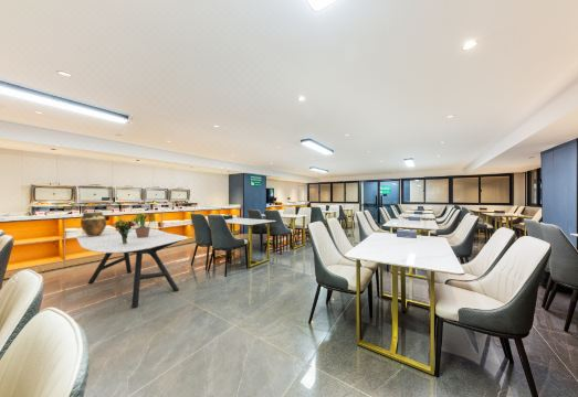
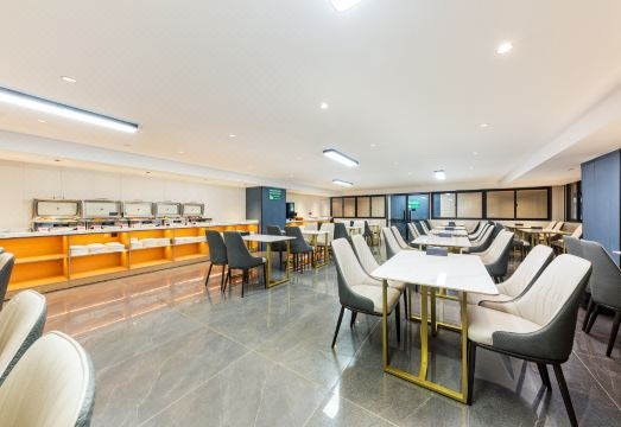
- bouquet [112,218,137,244]
- vessel [80,211,107,236]
- potted plant [130,213,159,238]
- dining table [75,228,188,309]
